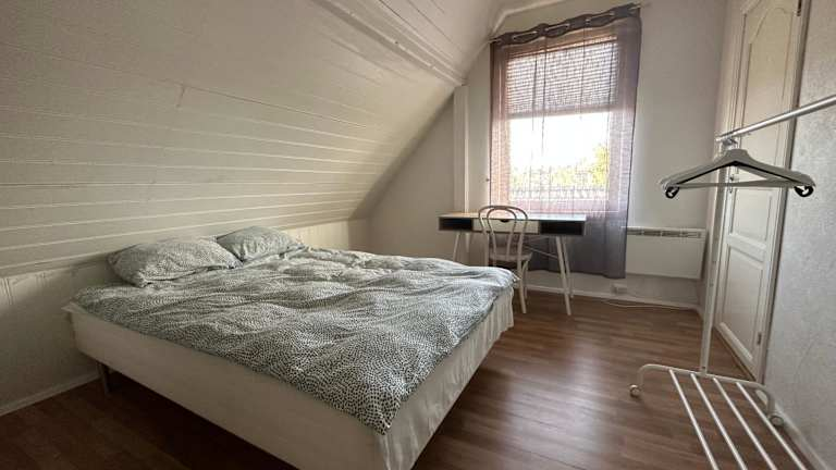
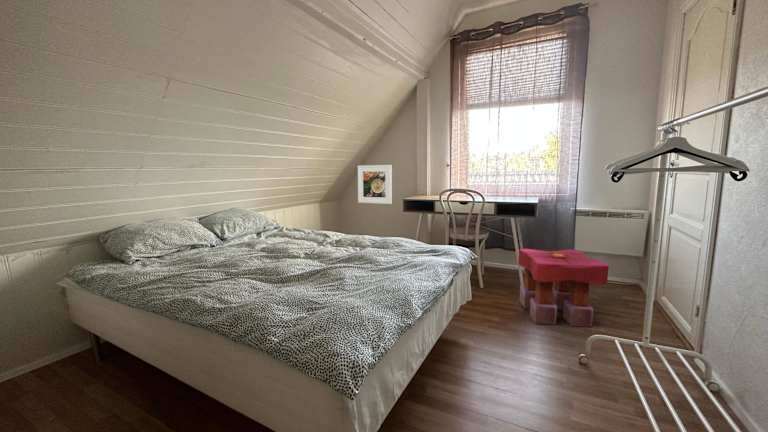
+ stool [517,248,610,328]
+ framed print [357,164,393,205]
